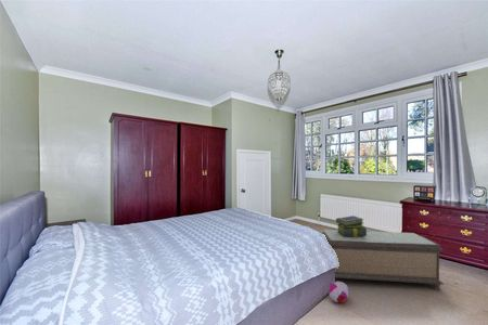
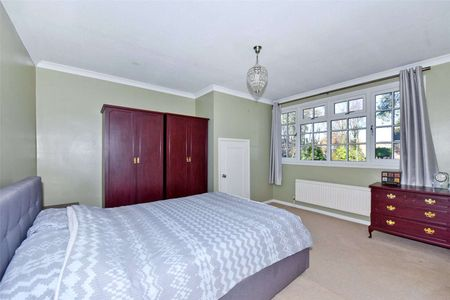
- plush toy [328,281,350,303]
- bench [321,229,445,291]
- stack of books [335,214,368,237]
